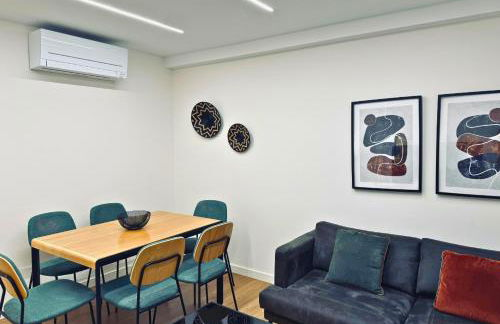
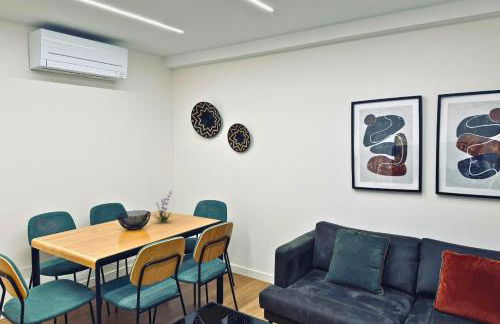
+ plant [152,190,173,224]
